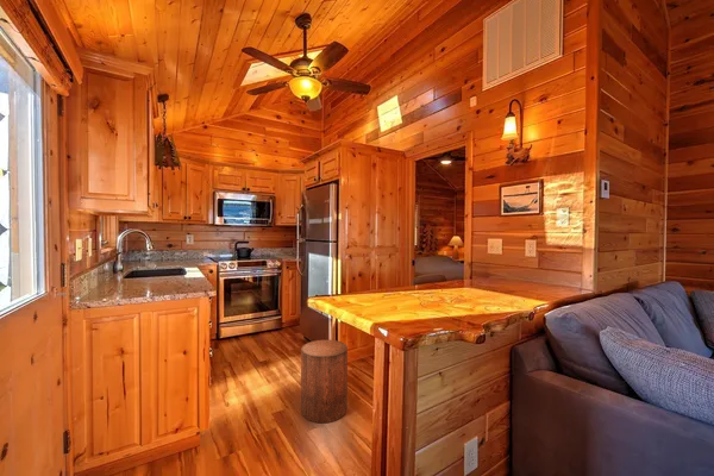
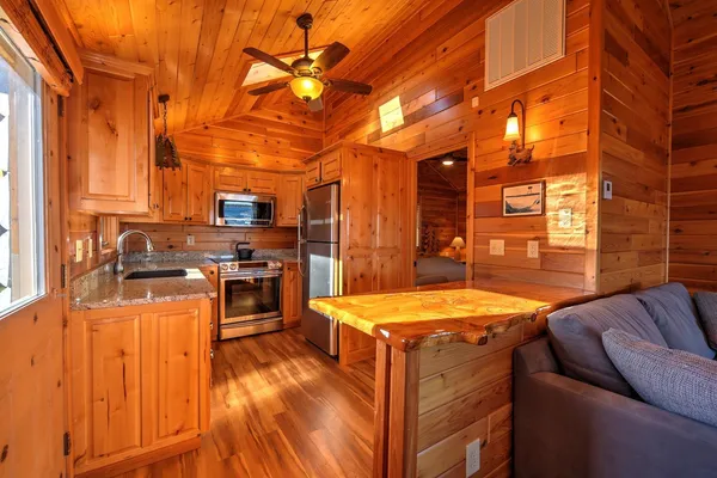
- stool [300,339,349,424]
